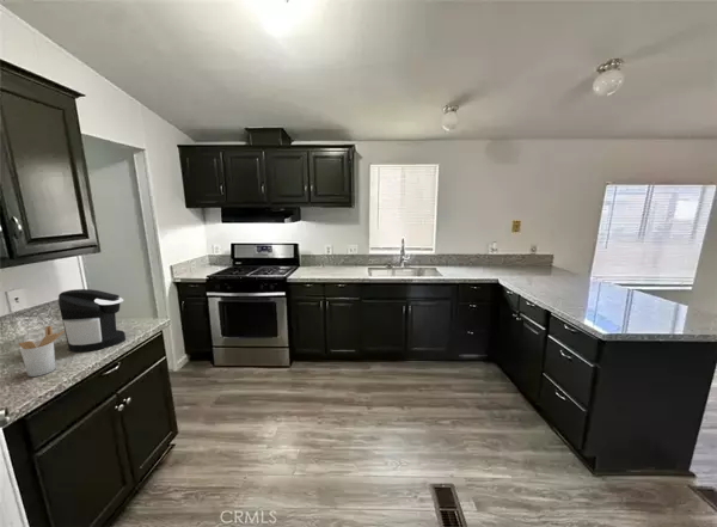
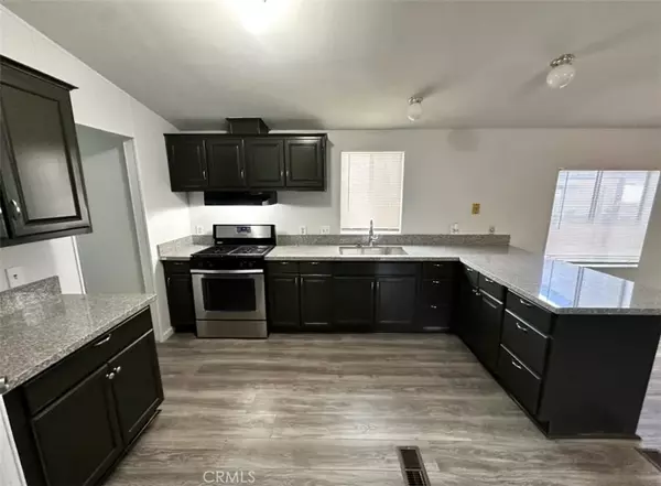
- coffee maker [57,288,127,354]
- utensil holder [18,325,65,378]
